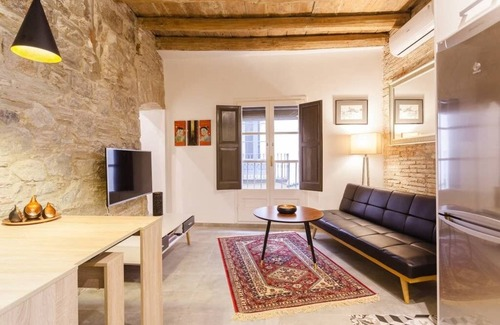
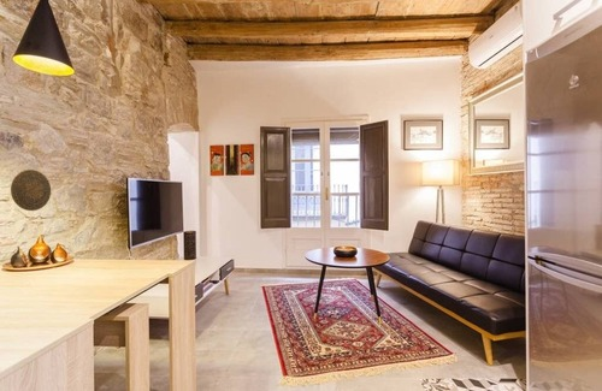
+ decorative plate [10,168,52,212]
